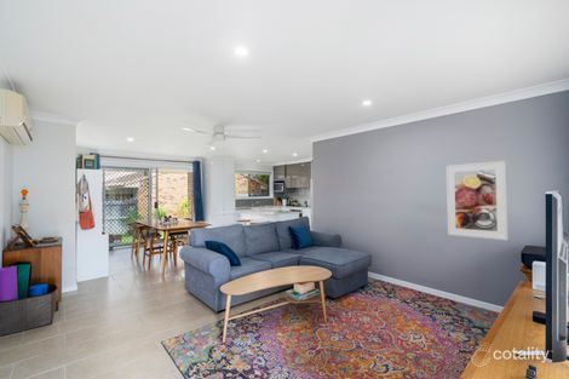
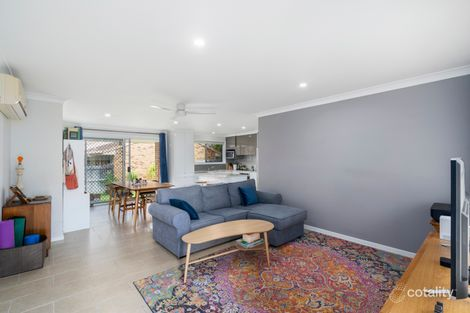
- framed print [446,160,510,241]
